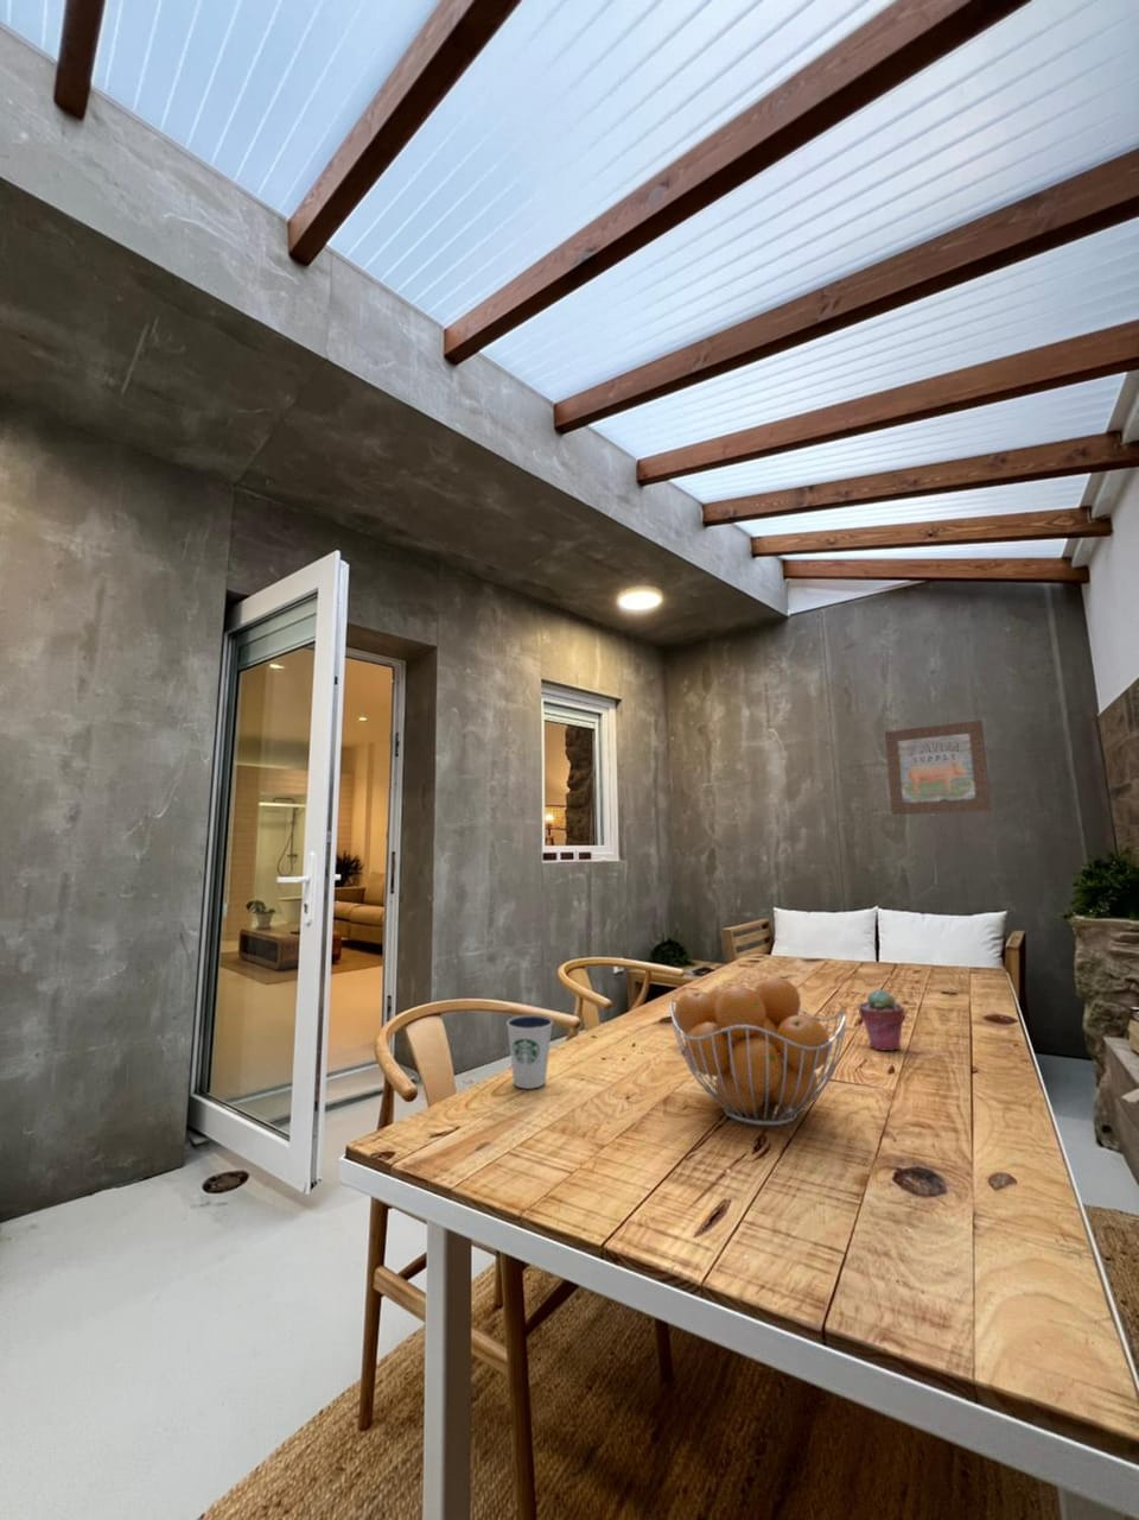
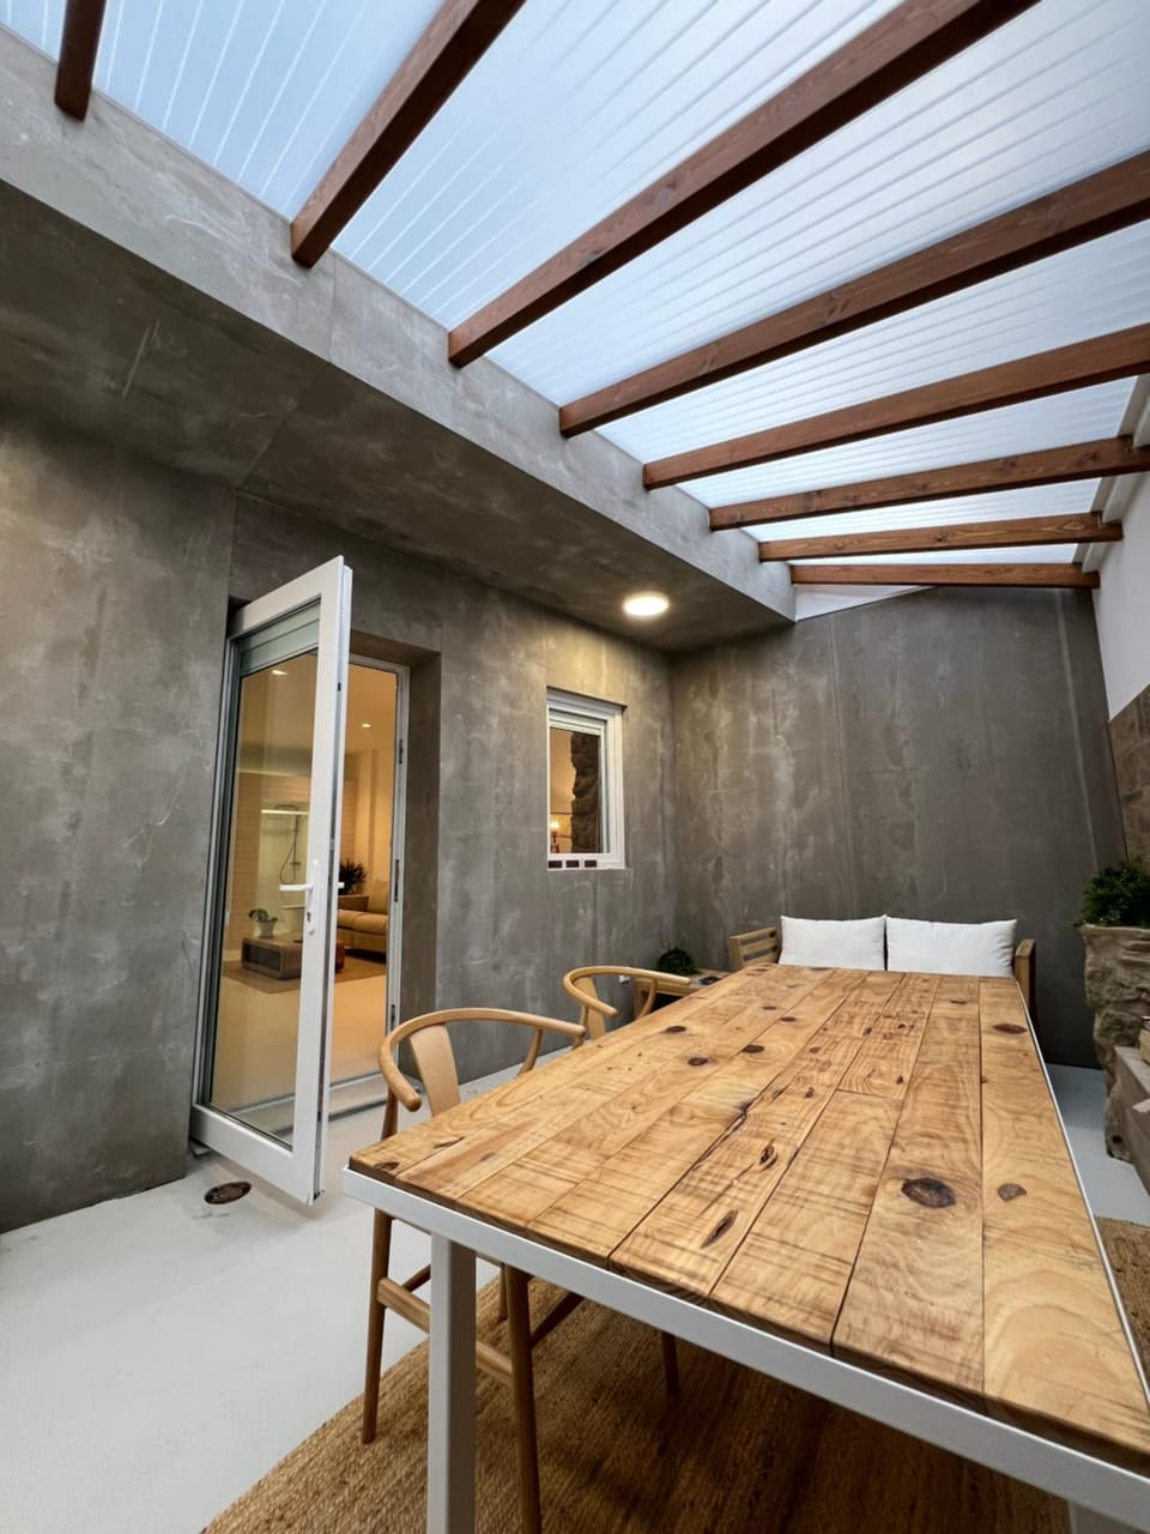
- fruit basket [668,977,848,1127]
- dixie cup [505,1013,554,1090]
- potted succulent [858,989,907,1052]
- wall art [884,719,992,816]
